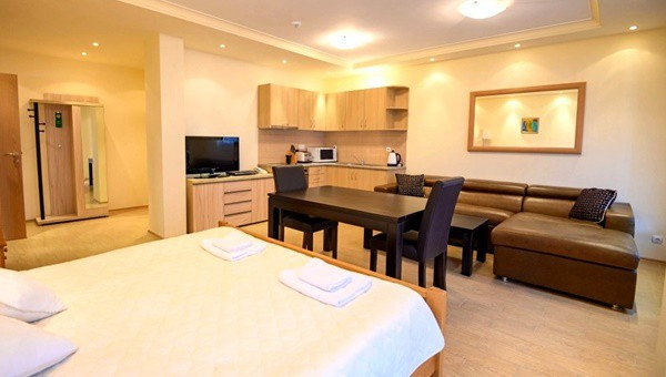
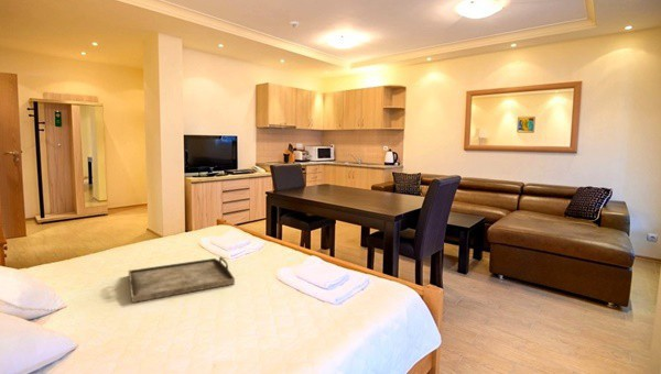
+ serving tray [128,256,236,304]
